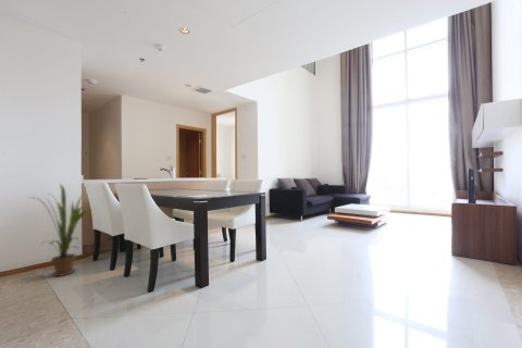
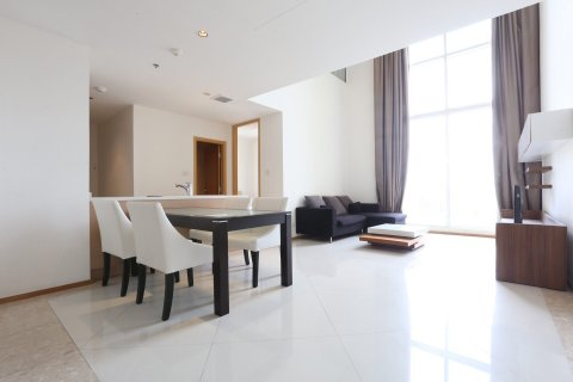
- house plant [27,183,91,277]
